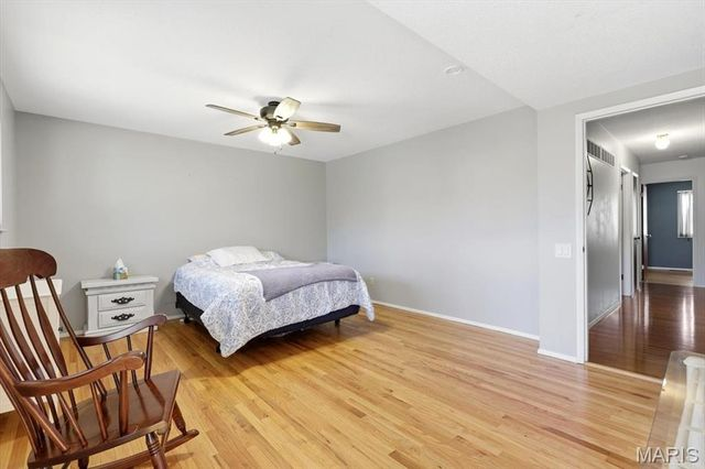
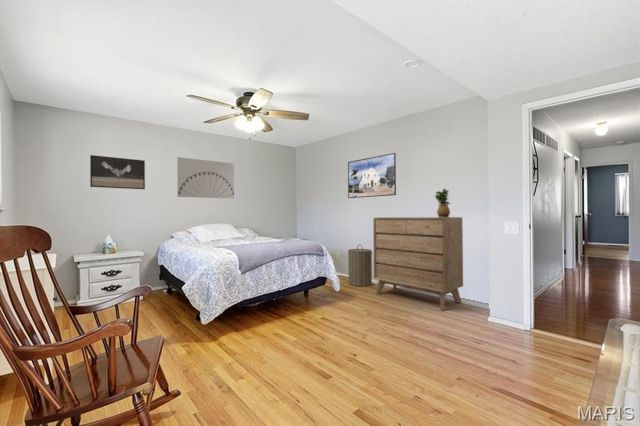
+ potted plant [434,187,452,217]
+ laundry hamper [347,244,373,287]
+ dresser [372,216,464,311]
+ wall art [176,156,235,200]
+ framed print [347,152,397,199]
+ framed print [89,154,146,190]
